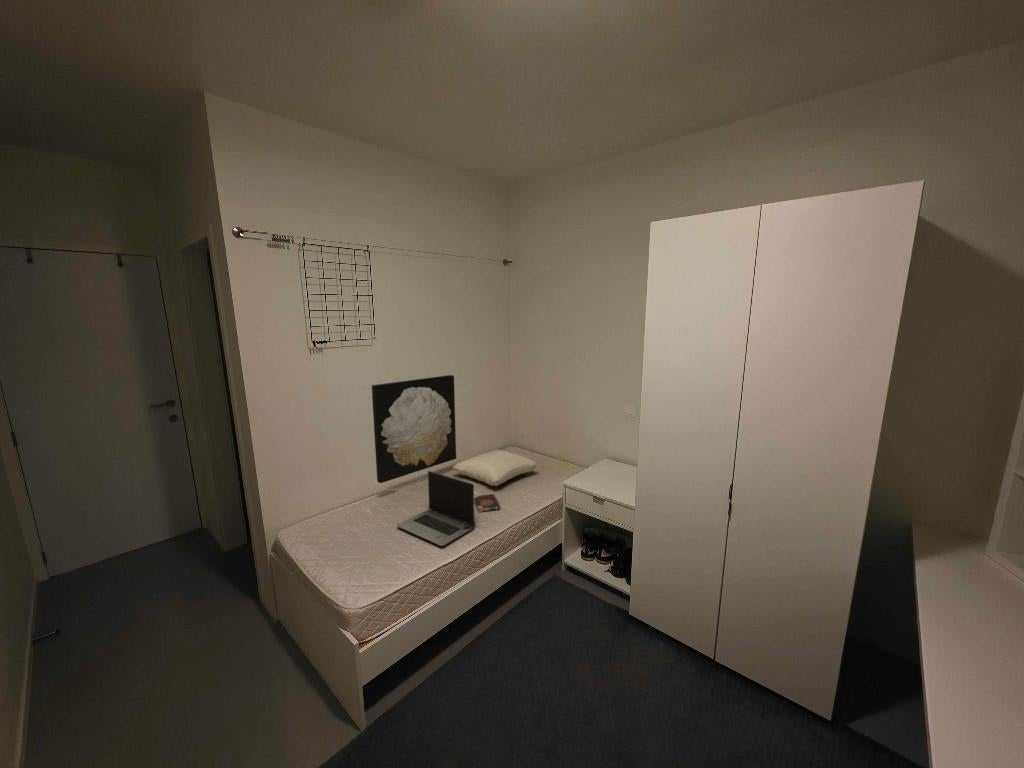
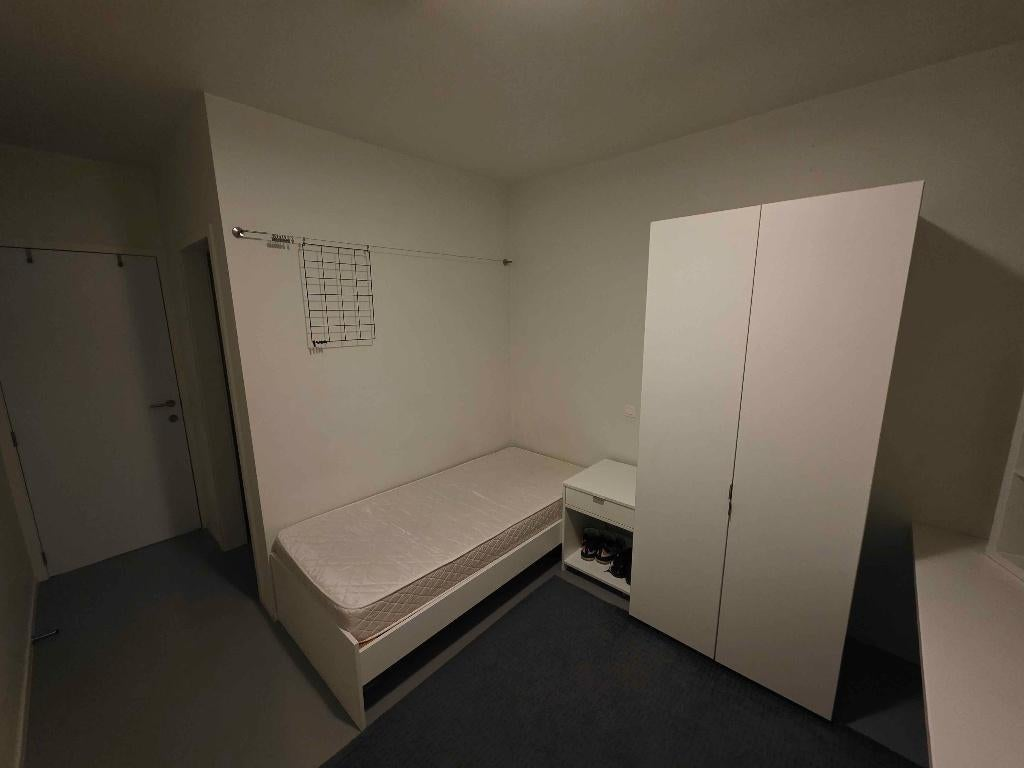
- book [474,493,501,513]
- laptop computer [396,470,476,547]
- pillow [452,449,538,487]
- wall art [371,374,457,484]
